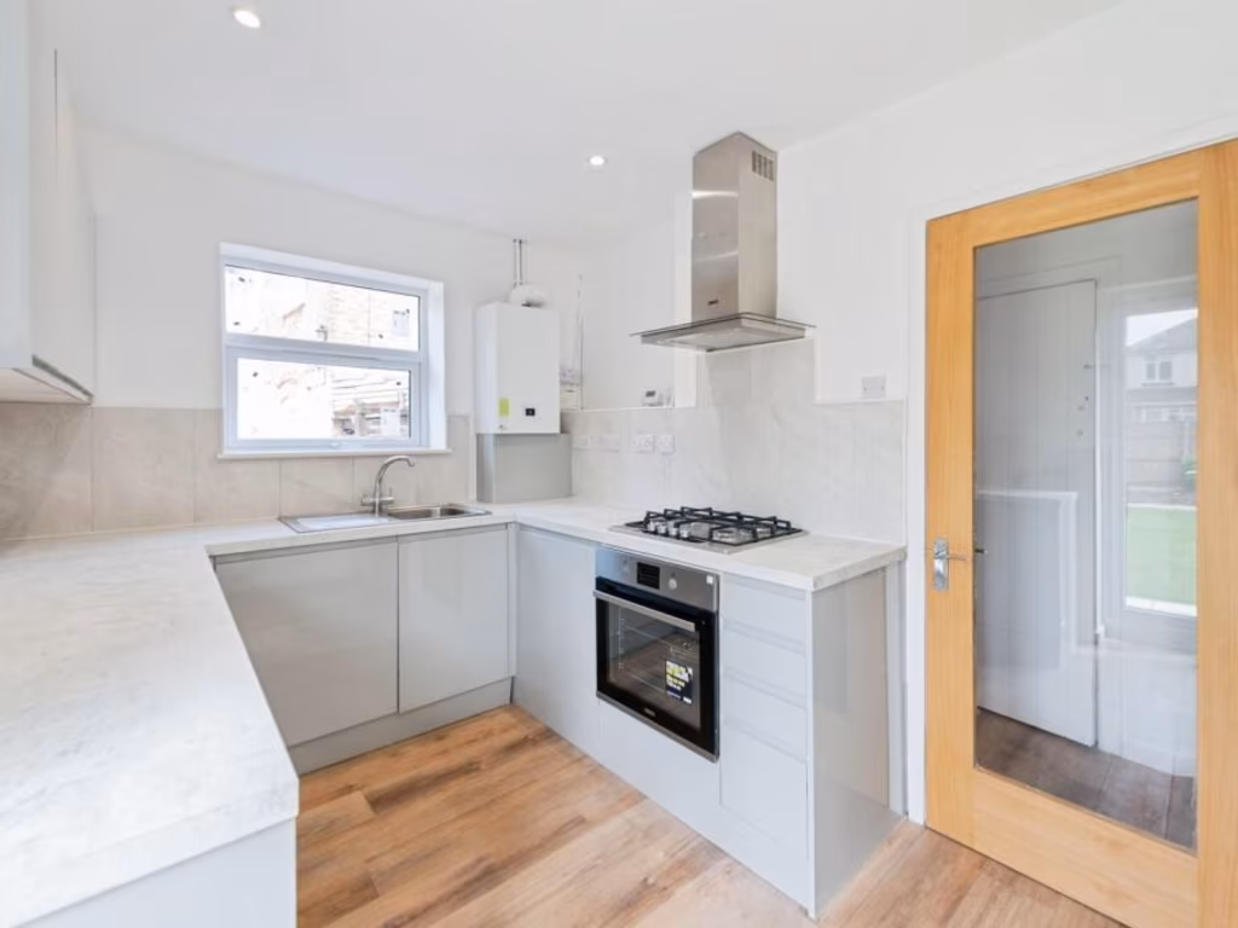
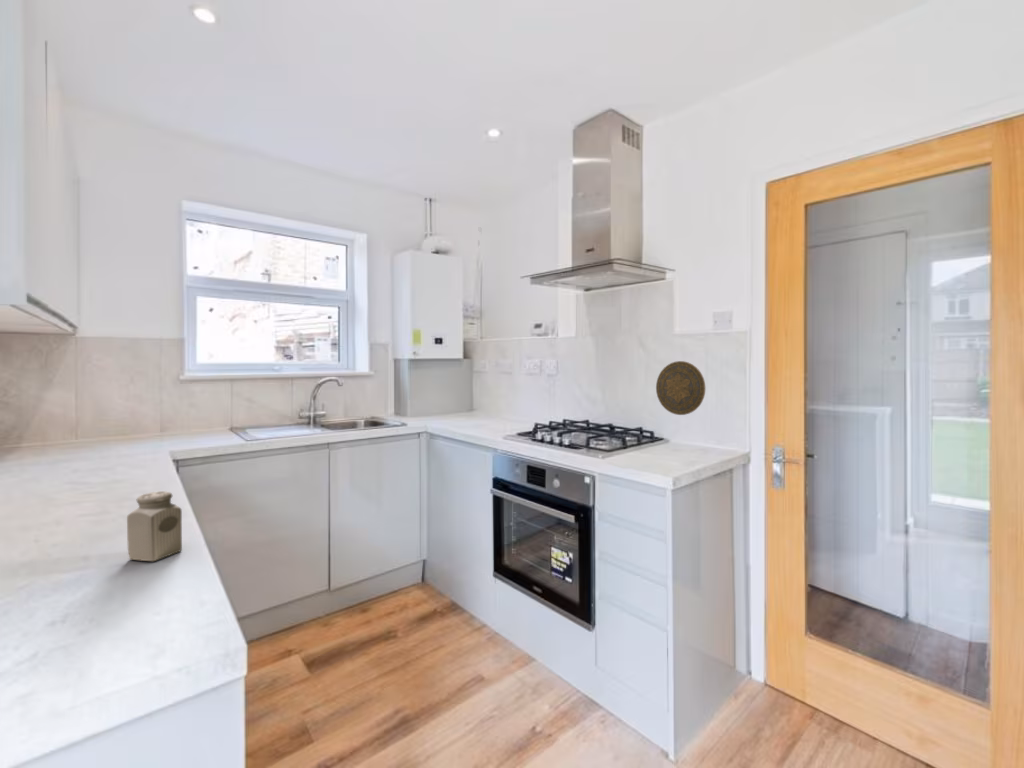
+ decorative plate [655,360,707,416]
+ salt shaker [126,490,183,562]
